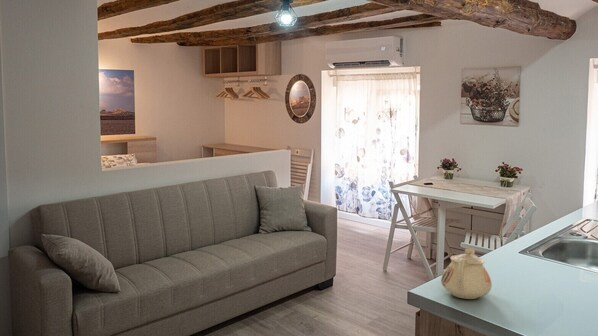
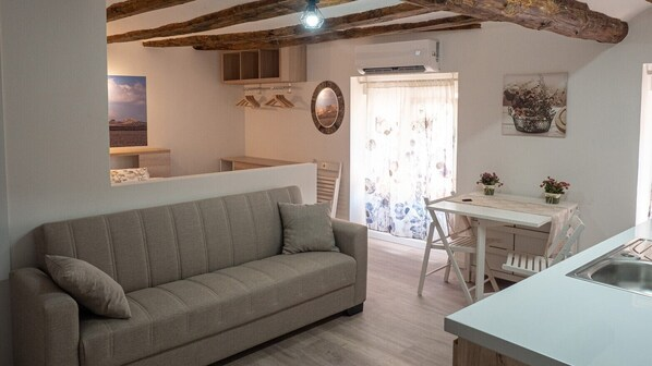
- teapot [440,246,492,300]
